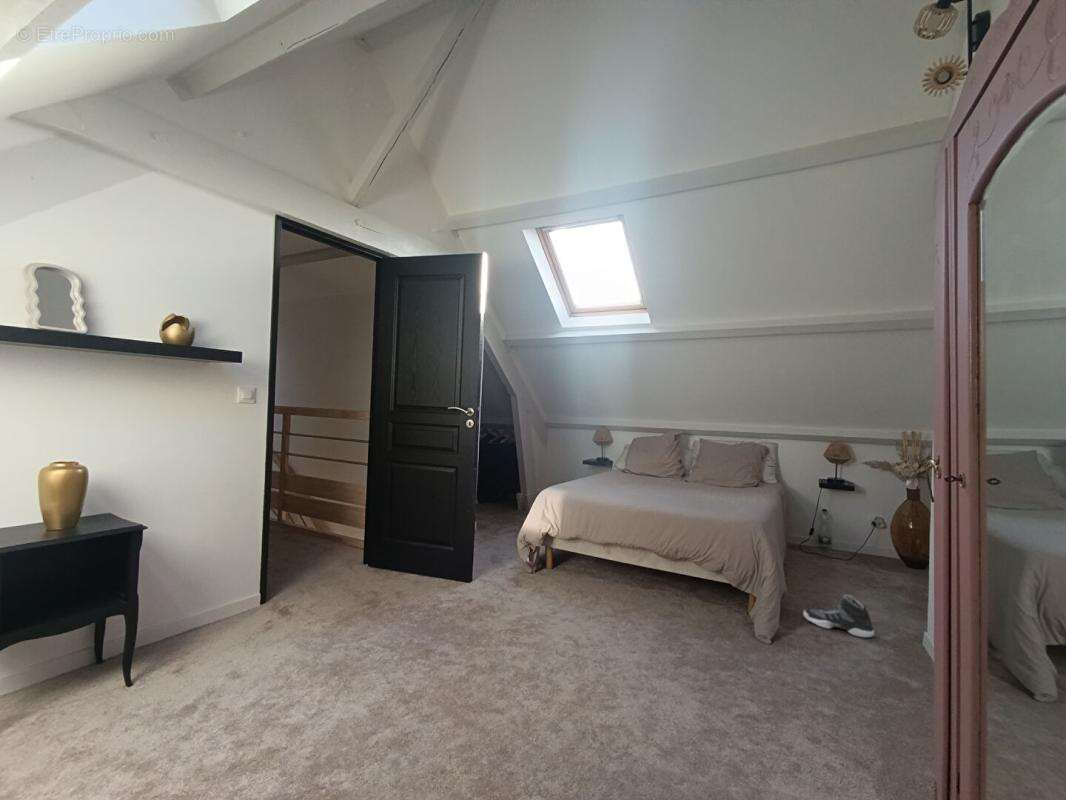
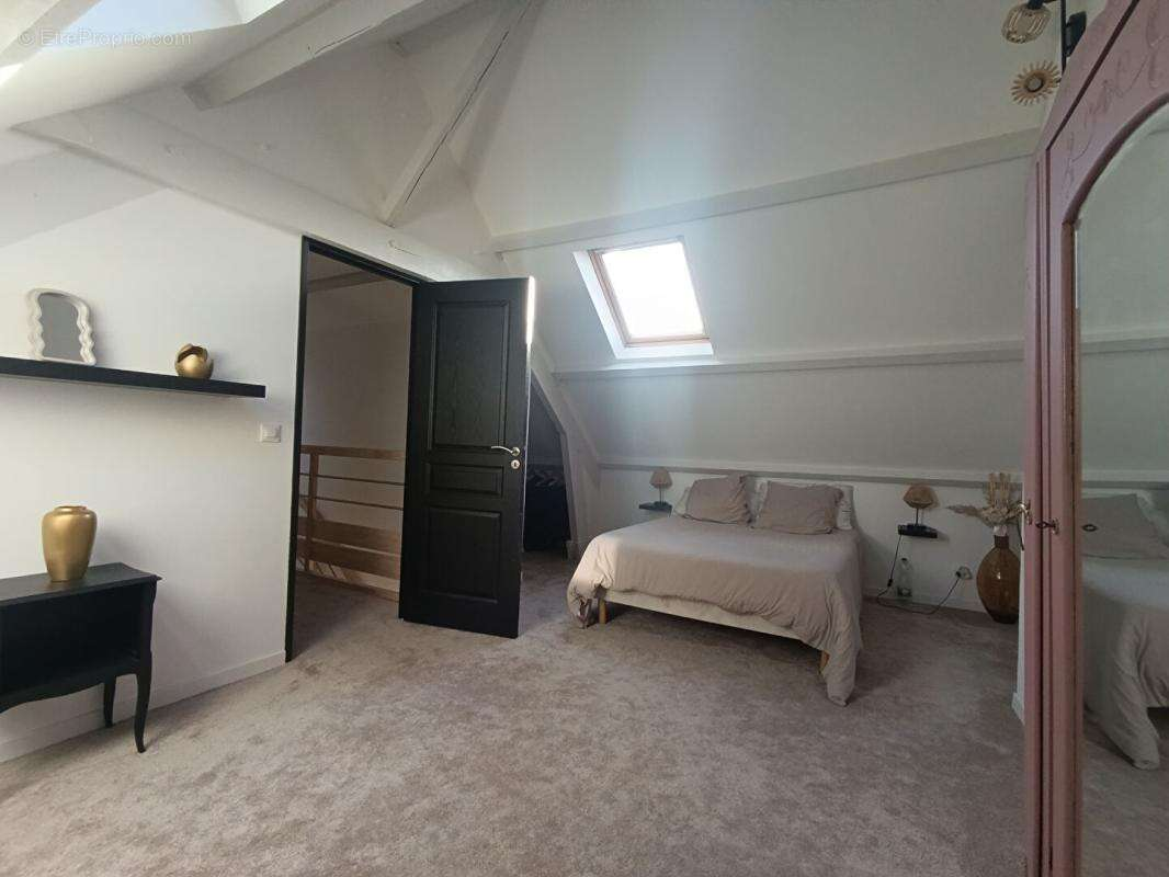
- sneaker [802,594,875,638]
